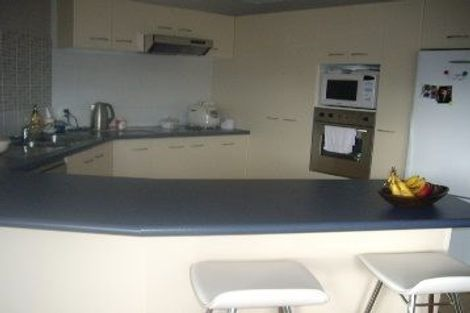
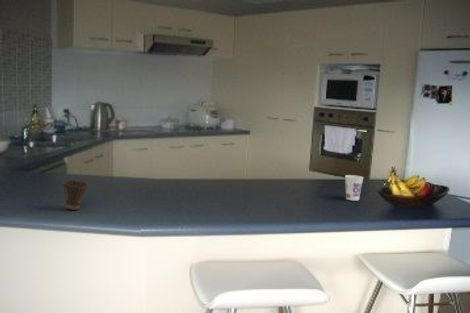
+ cup [344,174,365,202]
+ cup [62,179,90,211]
